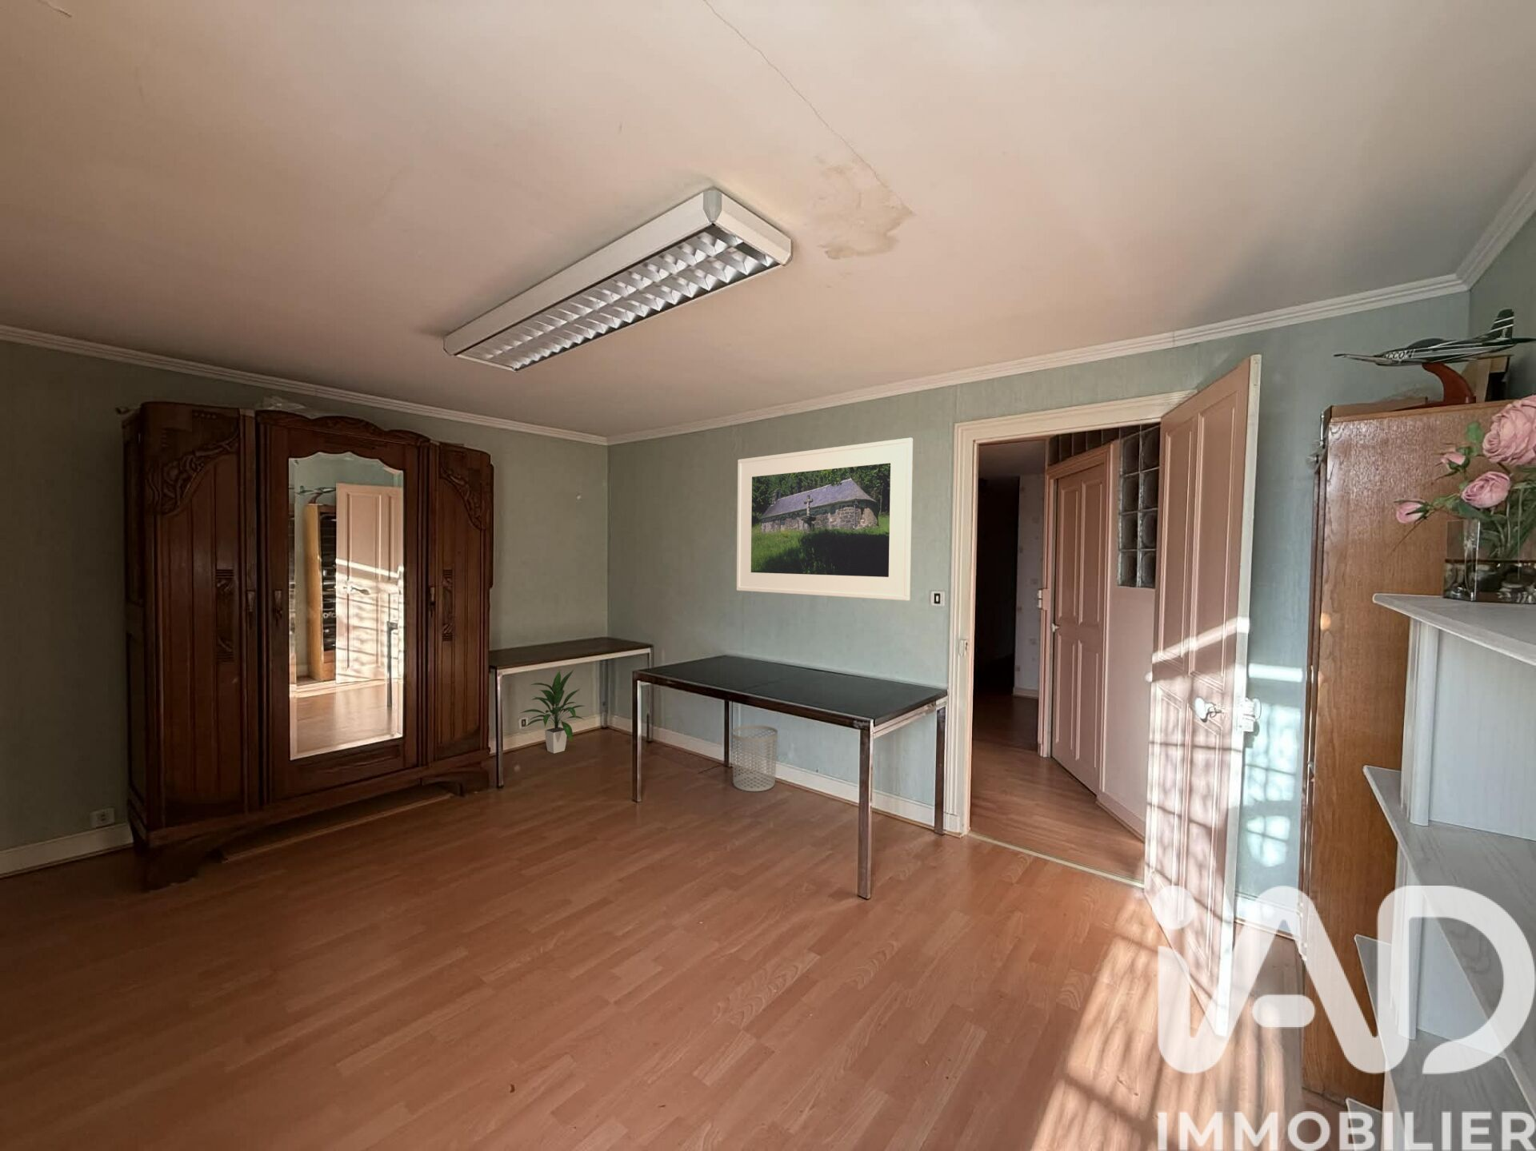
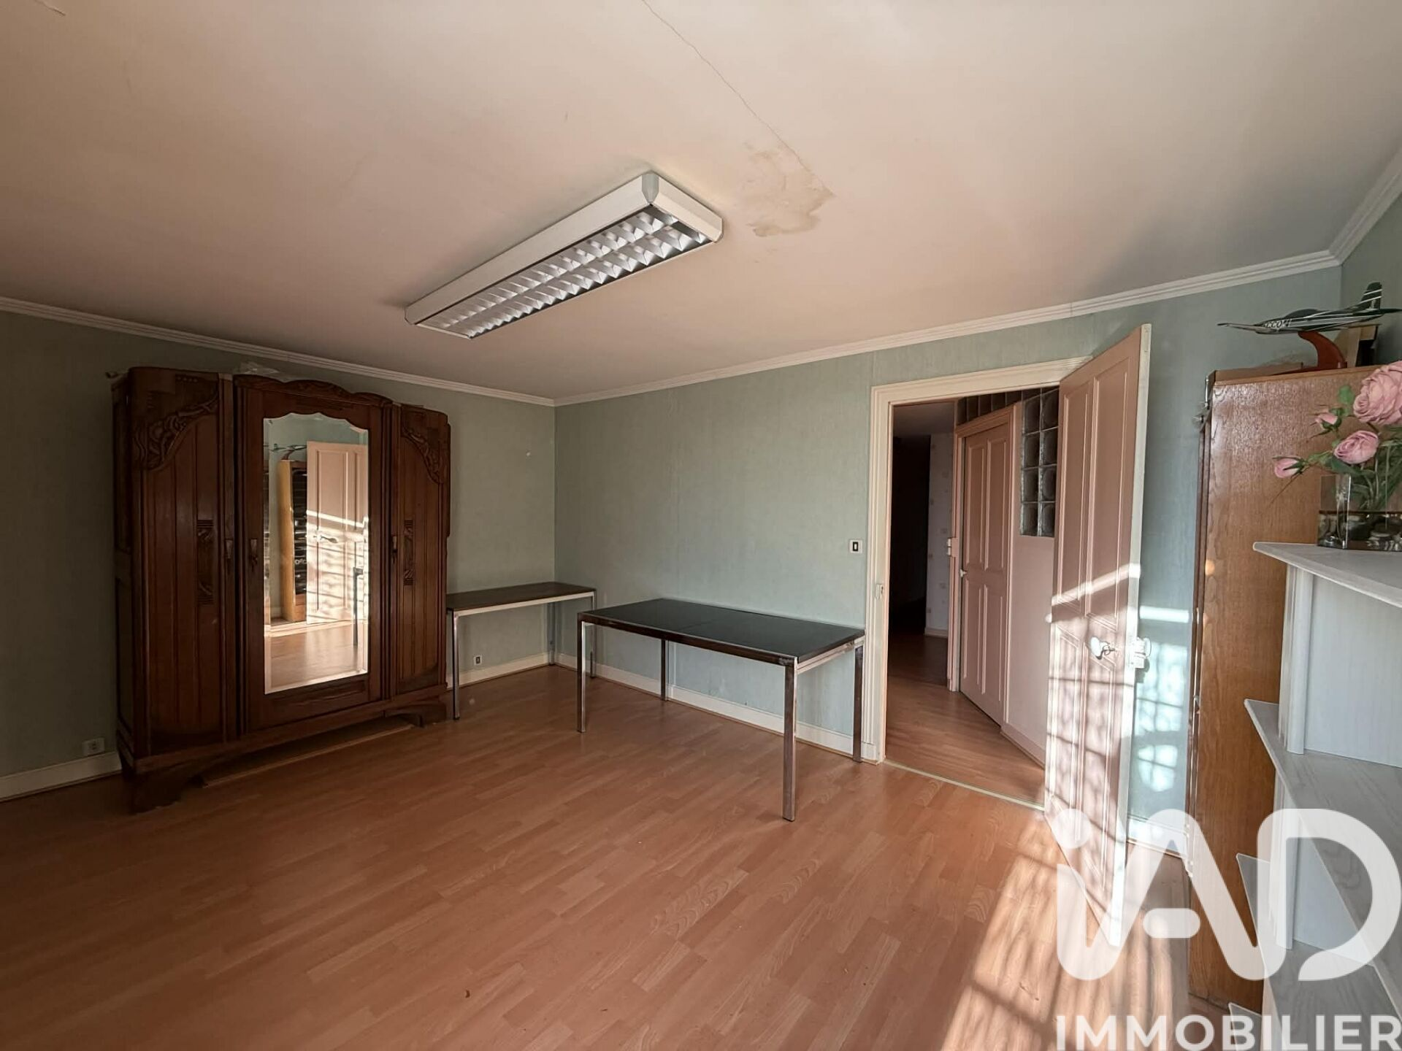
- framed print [737,438,913,601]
- waste bin [731,724,779,792]
- indoor plant [521,669,585,753]
